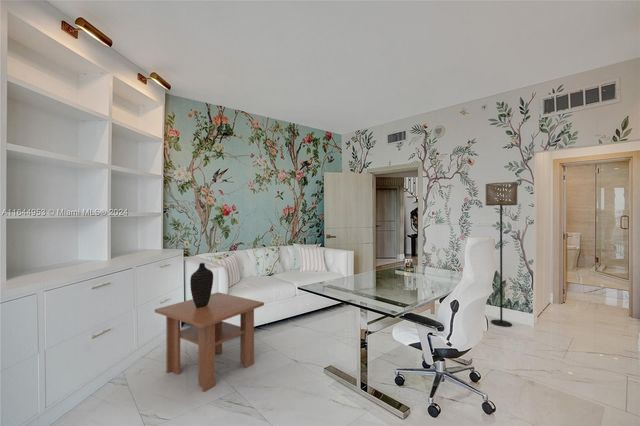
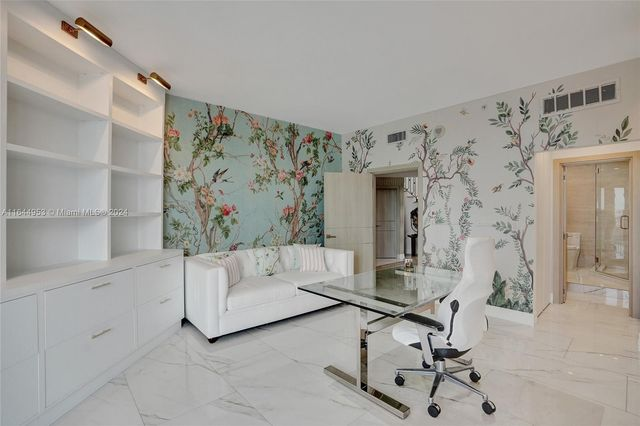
- decorative vase [189,262,214,308]
- floor lamp [485,181,518,328]
- coffee table [154,291,265,393]
